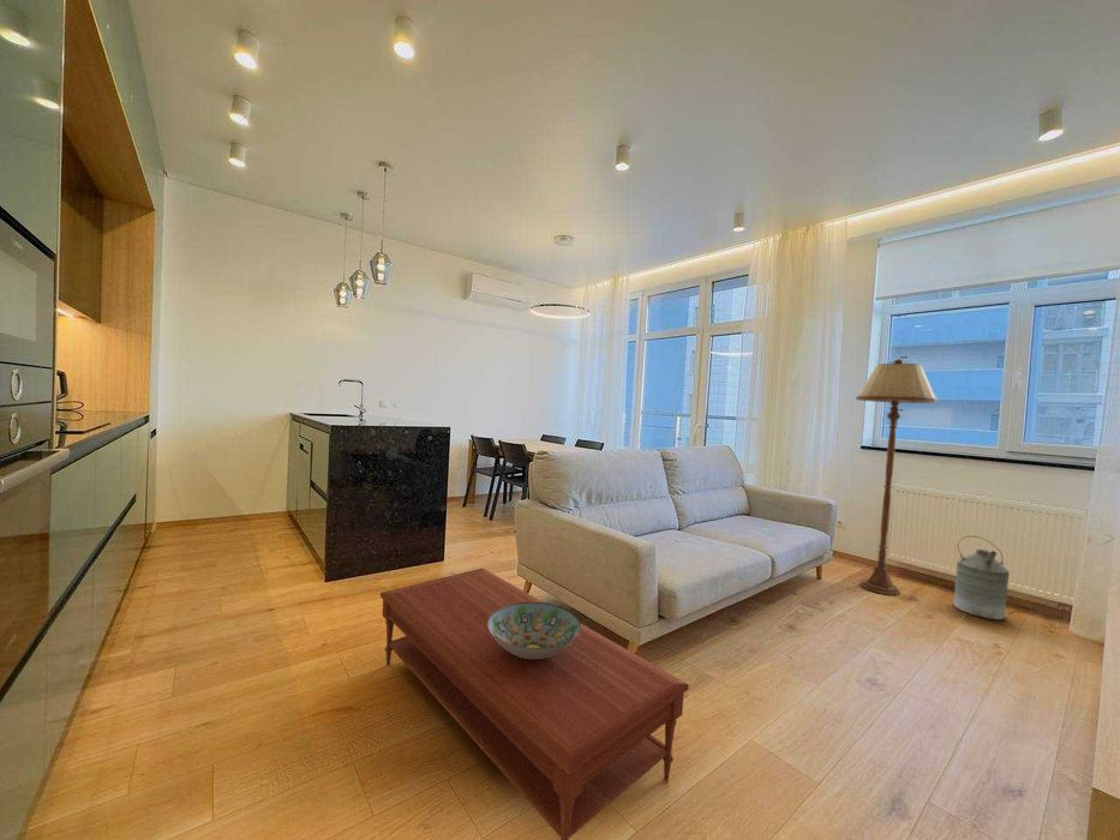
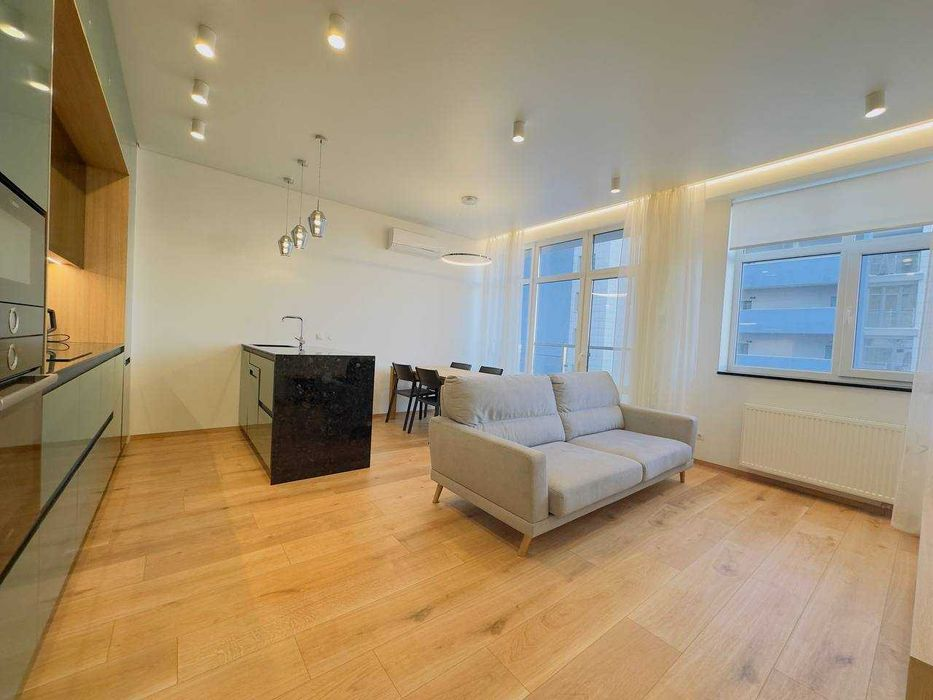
- floor lamp [855,359,940,596]
- decorative bowl [487,602,581,659]
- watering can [953,535,1011,622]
- coffee table [379,568,689,840]
